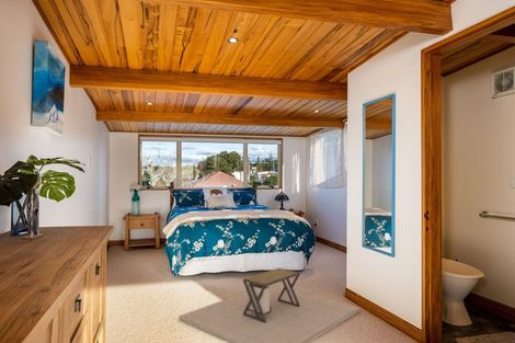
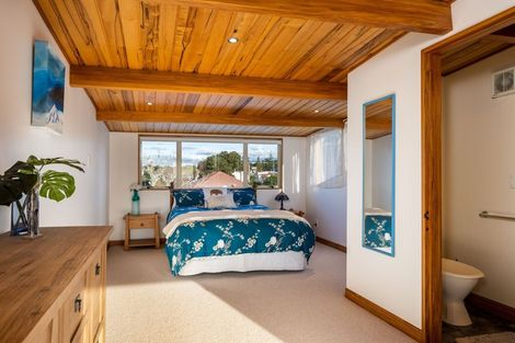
- desk [178,267,360,343]
